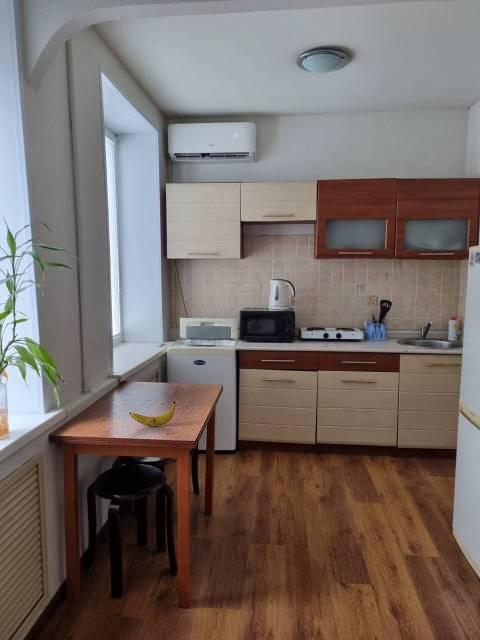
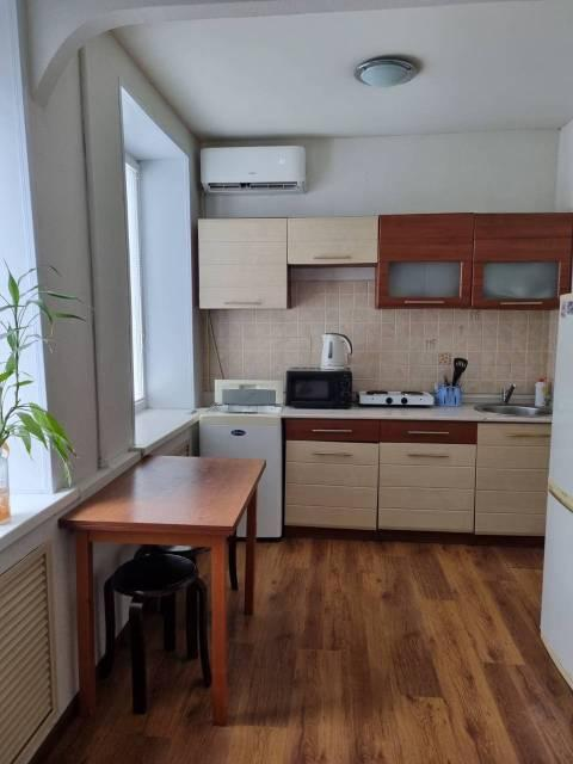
- banana [128,400,177,427]
